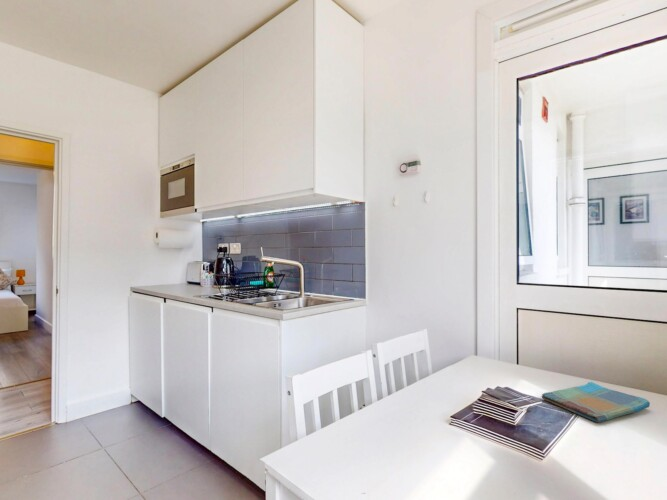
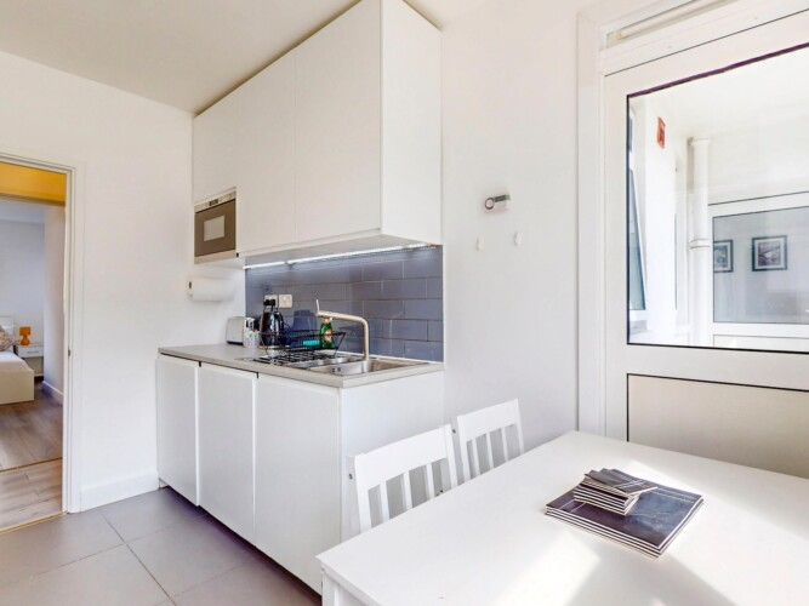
- dish towel [541,381,651,423]
